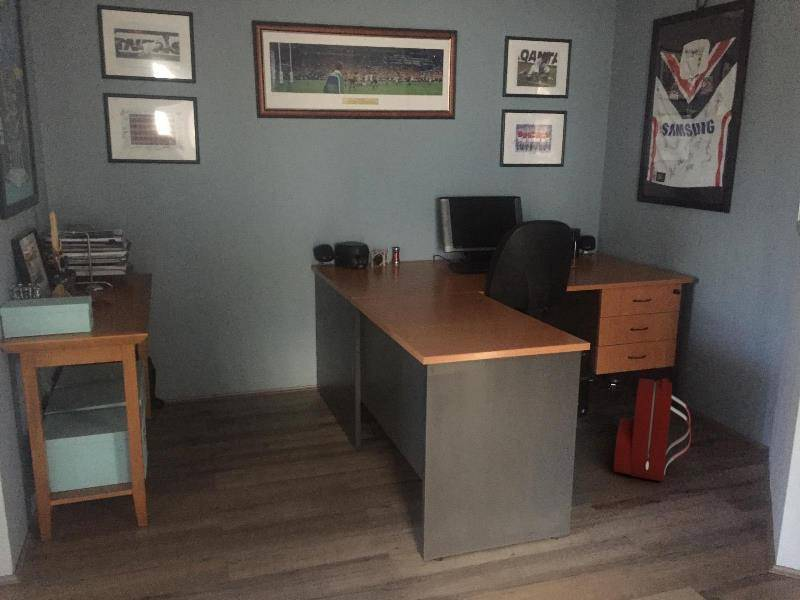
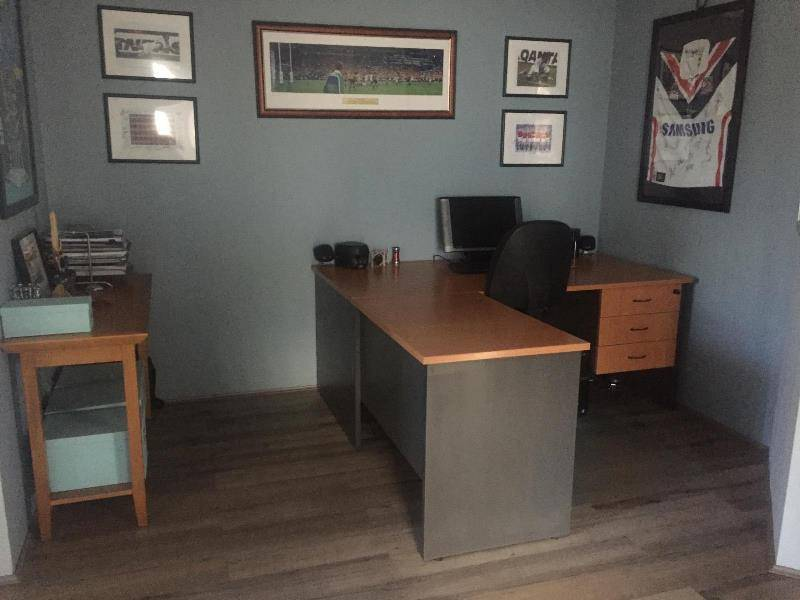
- backpack [613,377,692,482]
